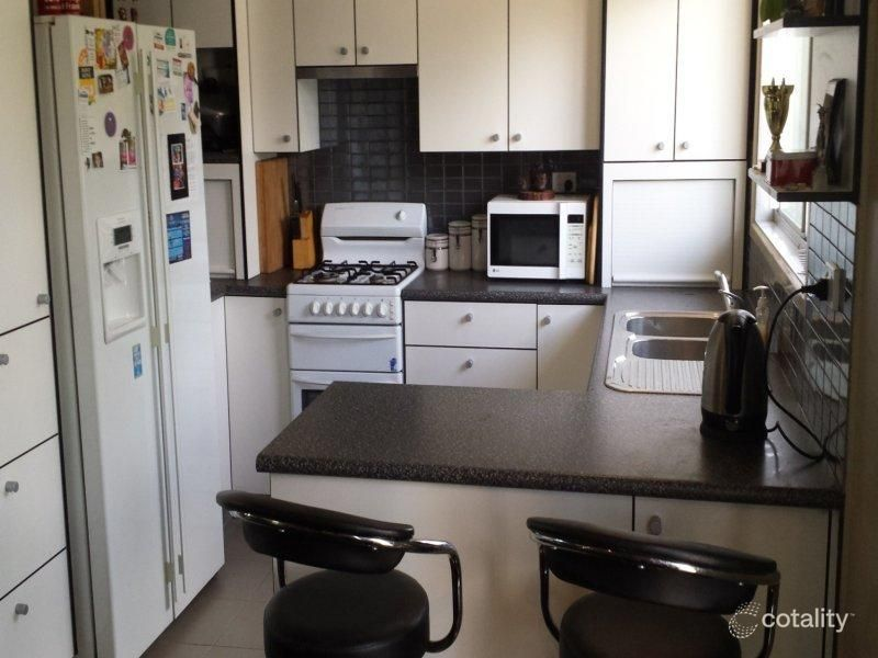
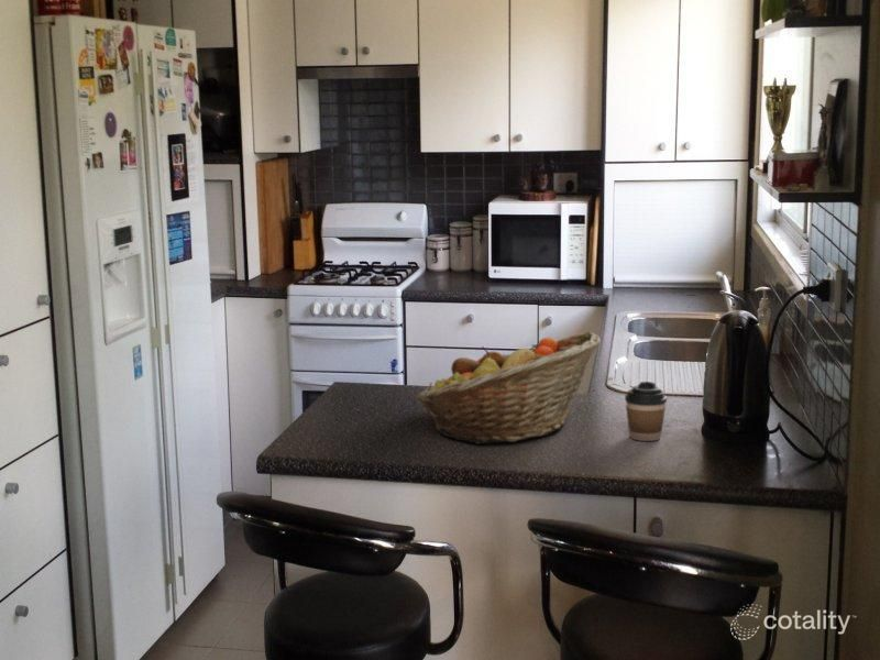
+ coffee cup [624,381,668,442]
+ fruit basket [415,331,602,446]
